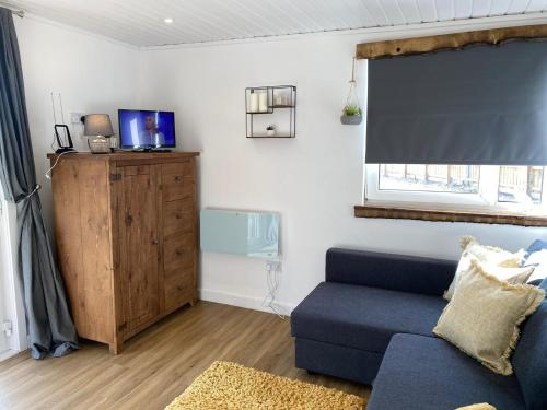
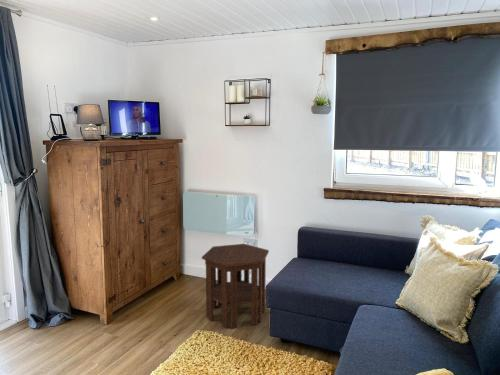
+ side table [201,243,270,330]
